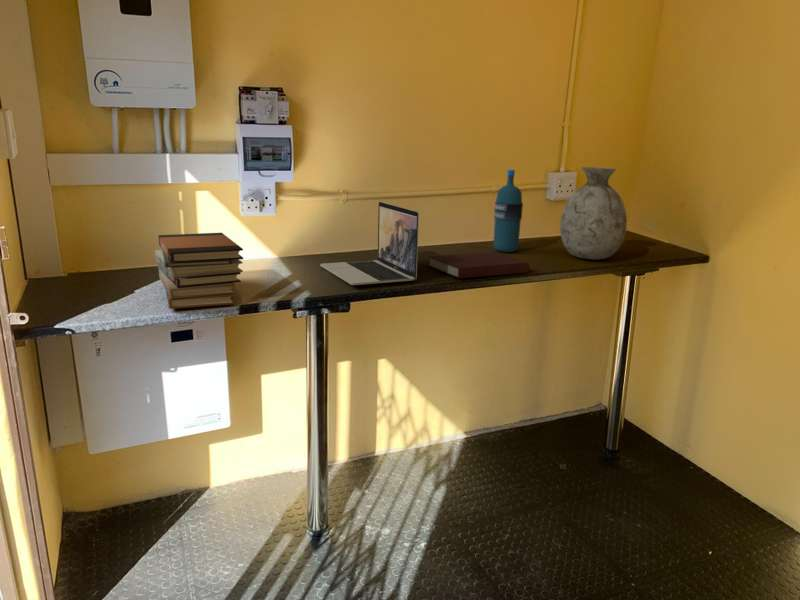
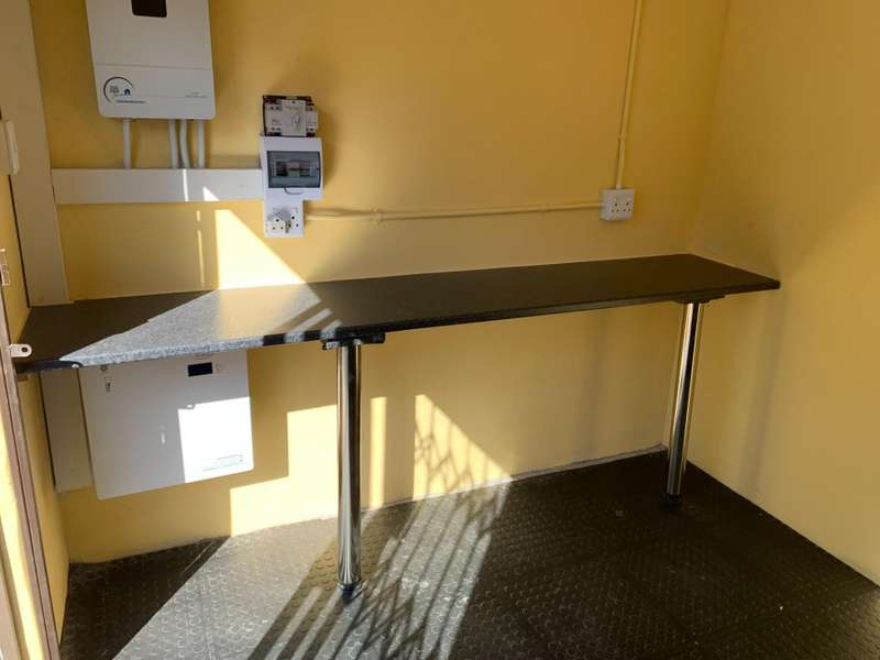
- laptop [320,201,420,286]
- water bottle [493,169,524,253]
- book stack [154,232,244,310]
- notebook [427,251,530,279]
- vase [559,166,628,260]
